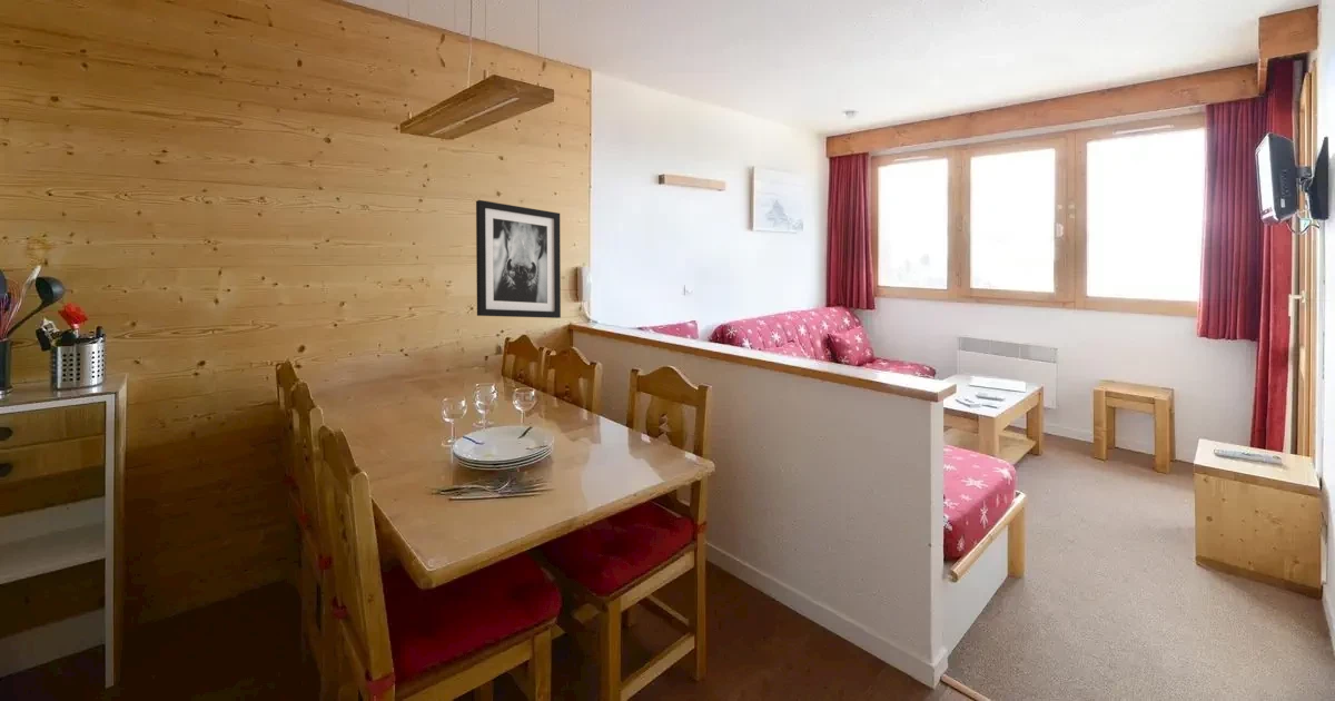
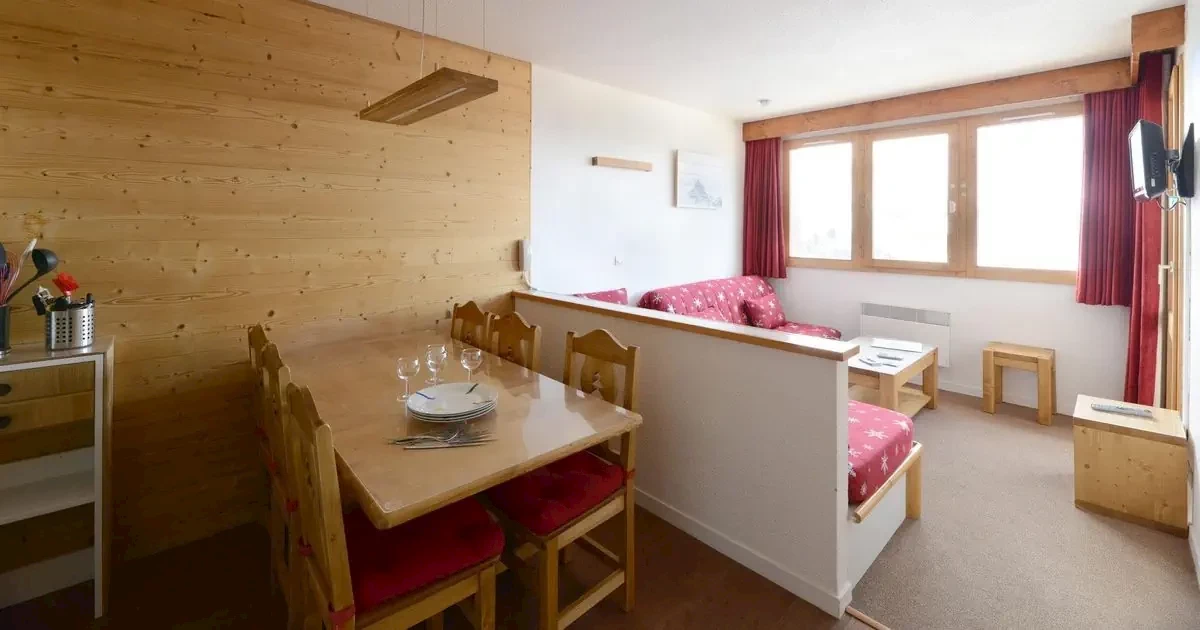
- wall art [475,199,562,319]
